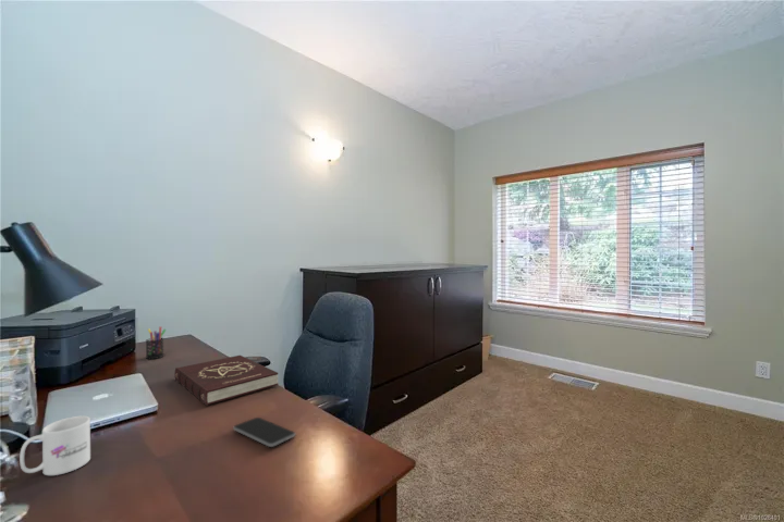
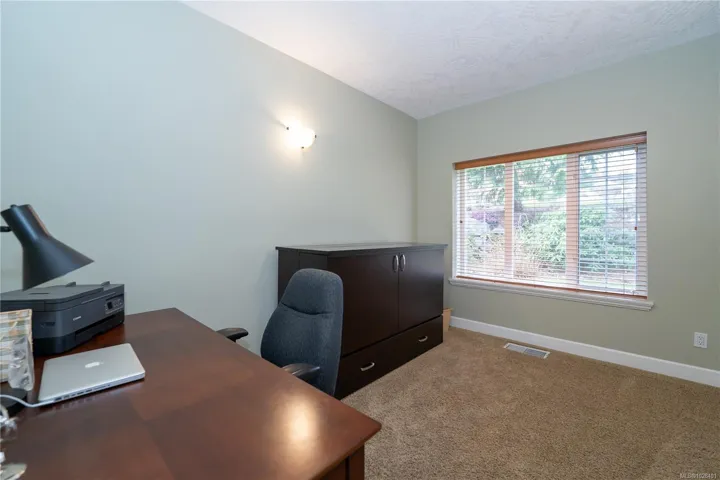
- book [173,355,279,407]
- mug [19,415,91,476]
- smartphone [232,417,296,448]
- pen holder [145,325,167,360]
